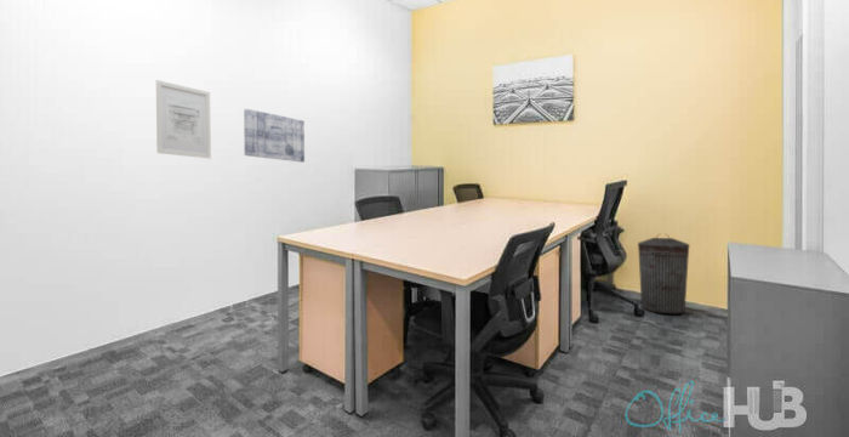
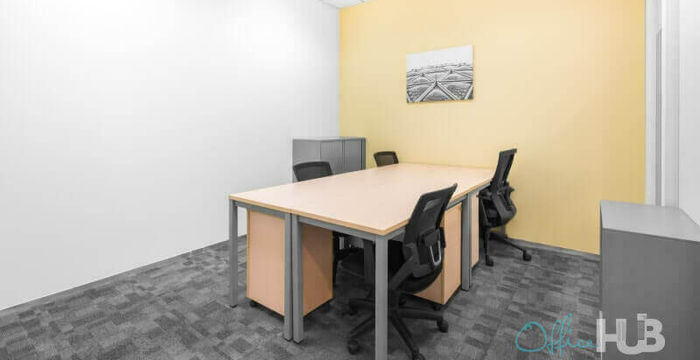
- wall art [243,107,306,164]
- trash can [637,233,690,314]
- wall art [155,79,212,159]
